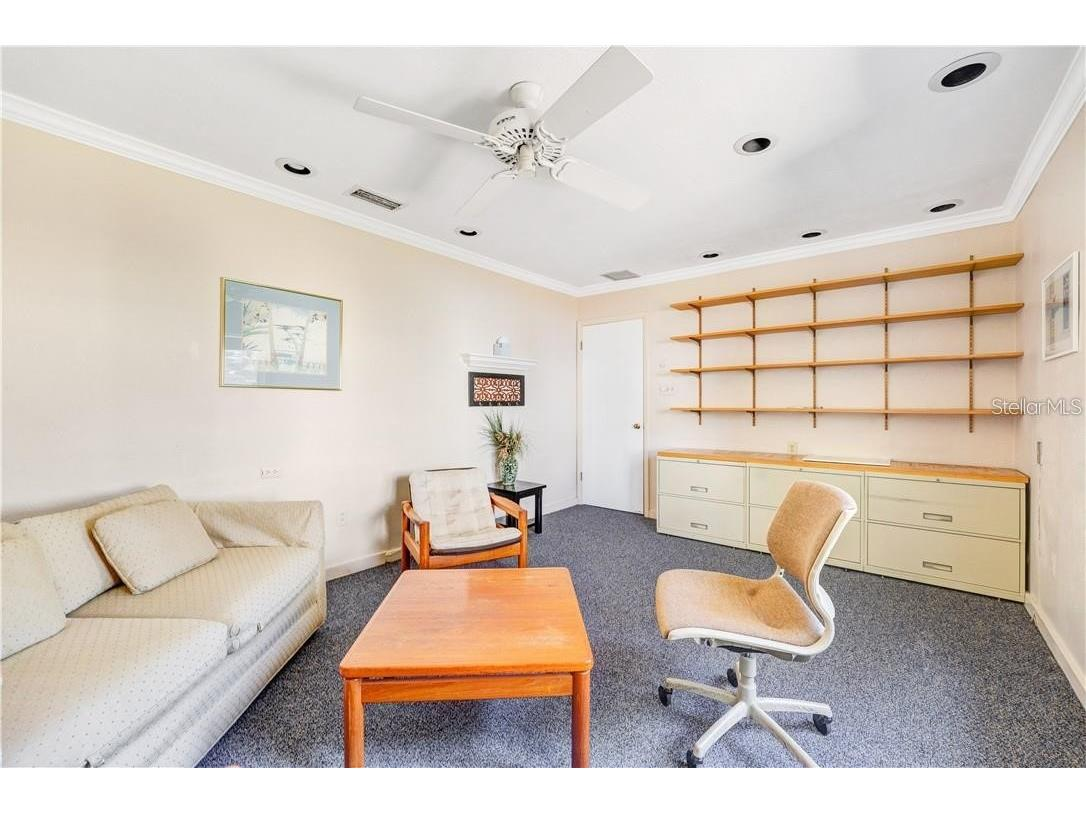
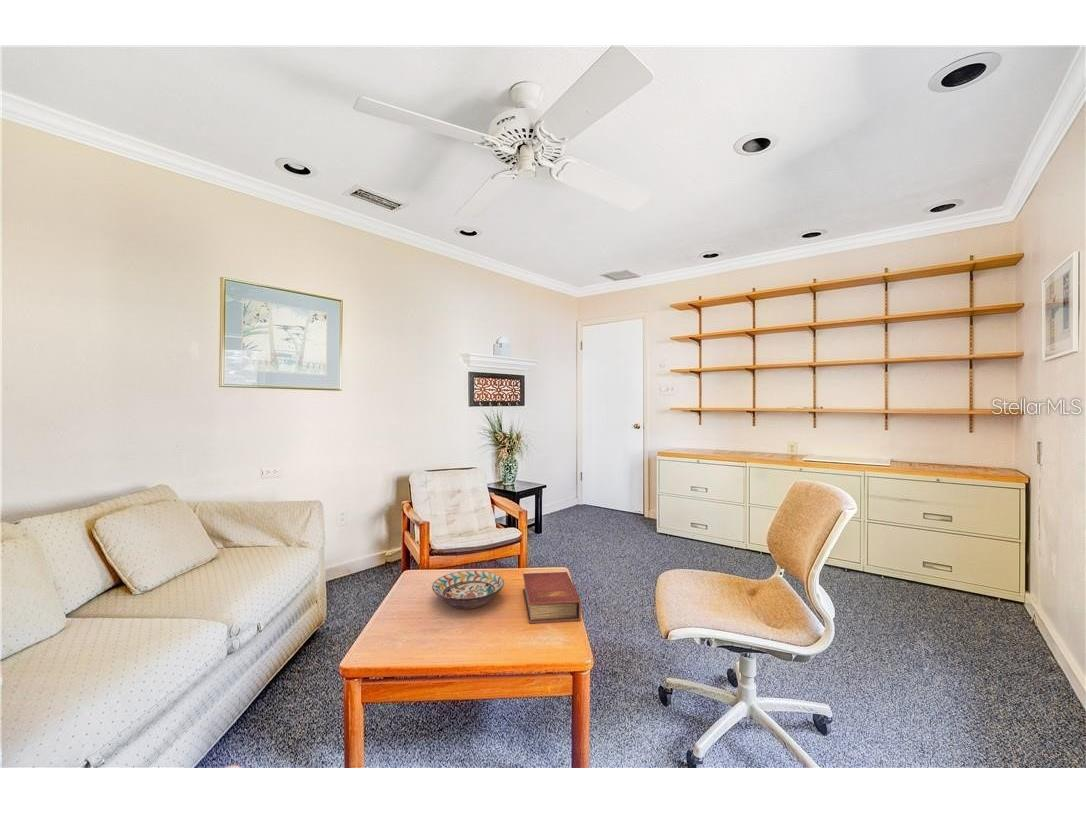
+ decorative bowl [431,570,505,610]
+ book [522,571,582,624]
